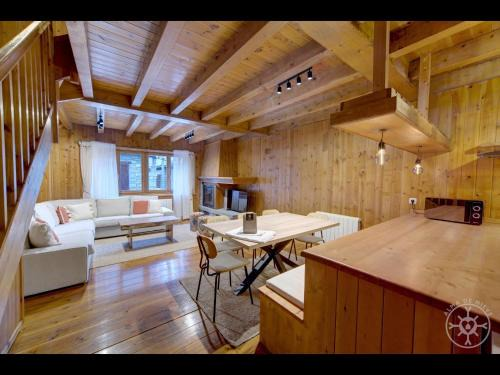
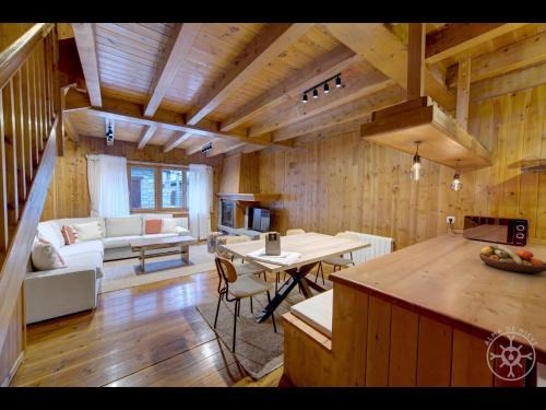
+ fruit bowl [478,244,546,274]
